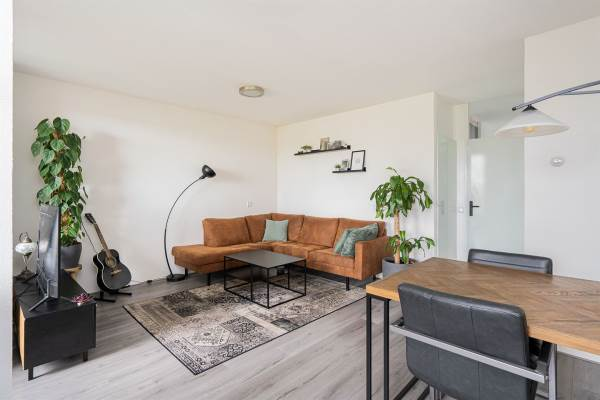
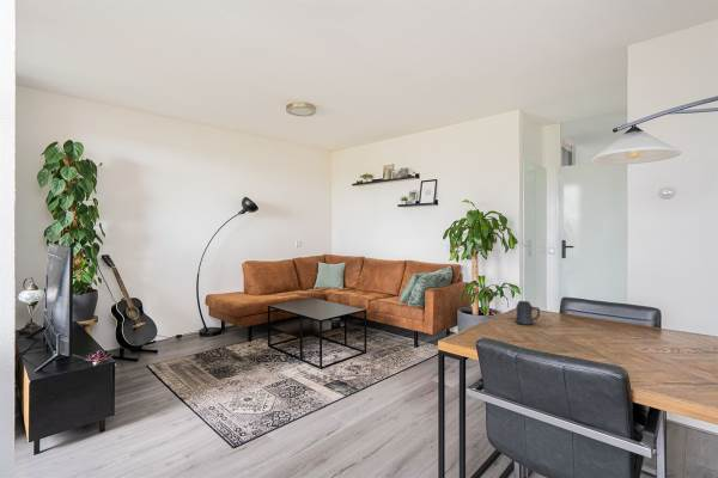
+ mug [513,300,541,326]
